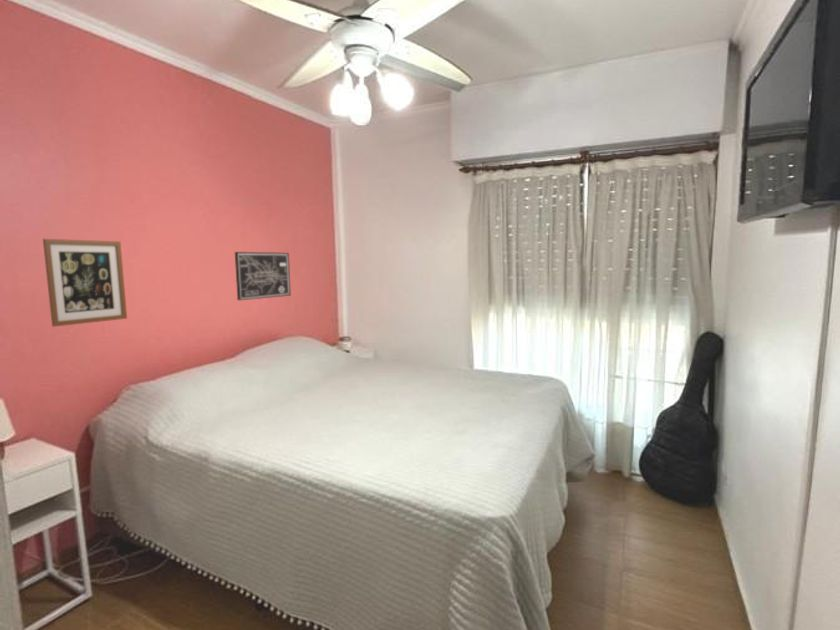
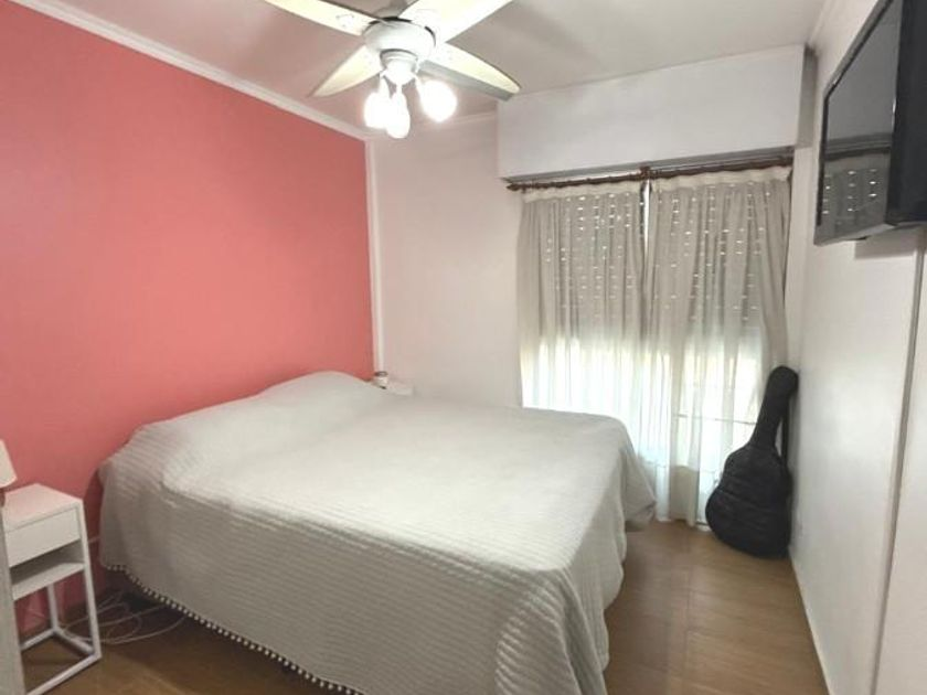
- wall art [234,251,292,301]
- wall art [42,238,128,328]
